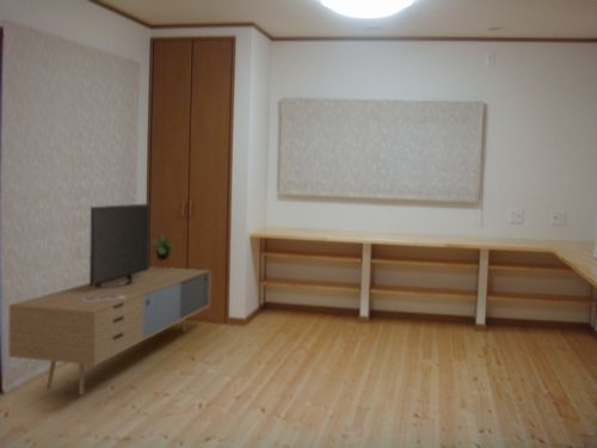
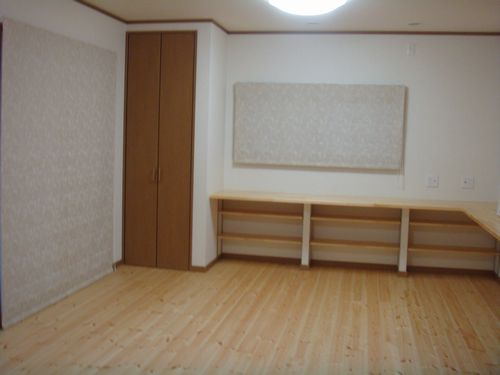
- media console [7,203,213,395]
